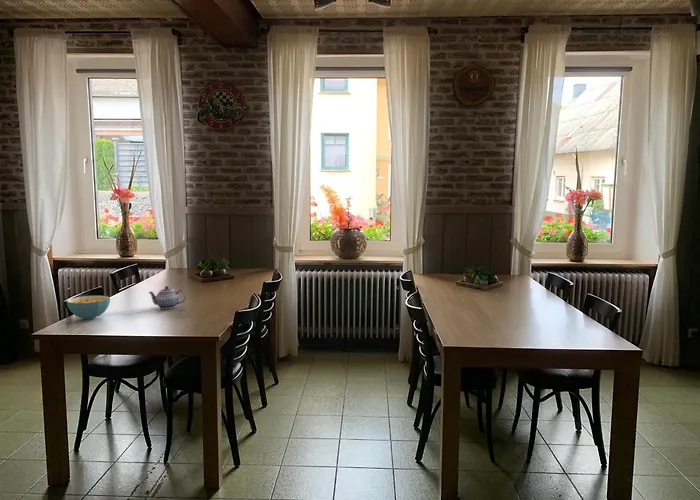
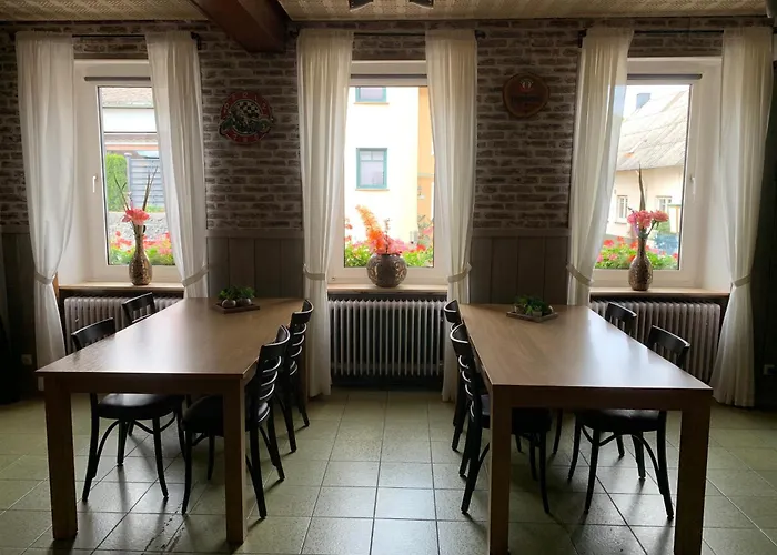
- cereal bowl [66,295,111,320]
- teapot [147,285,187,310]
